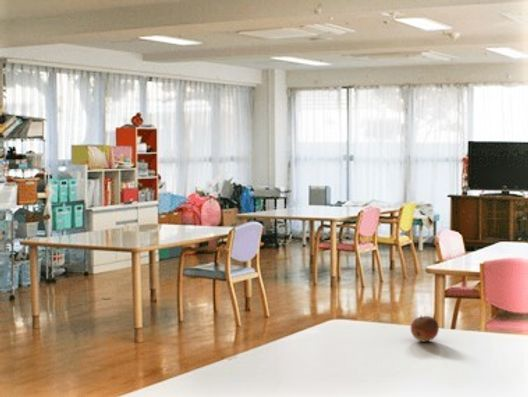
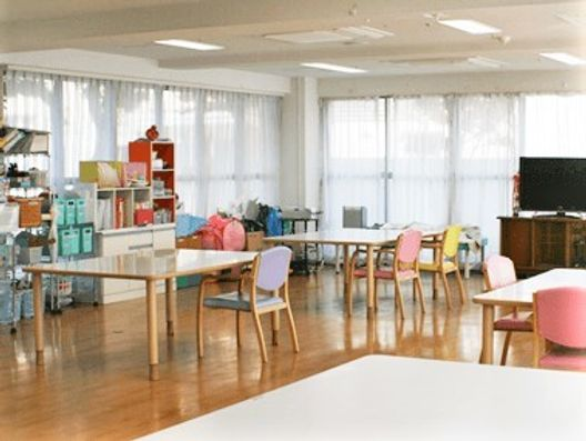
- fruit [410,315,440,343]
